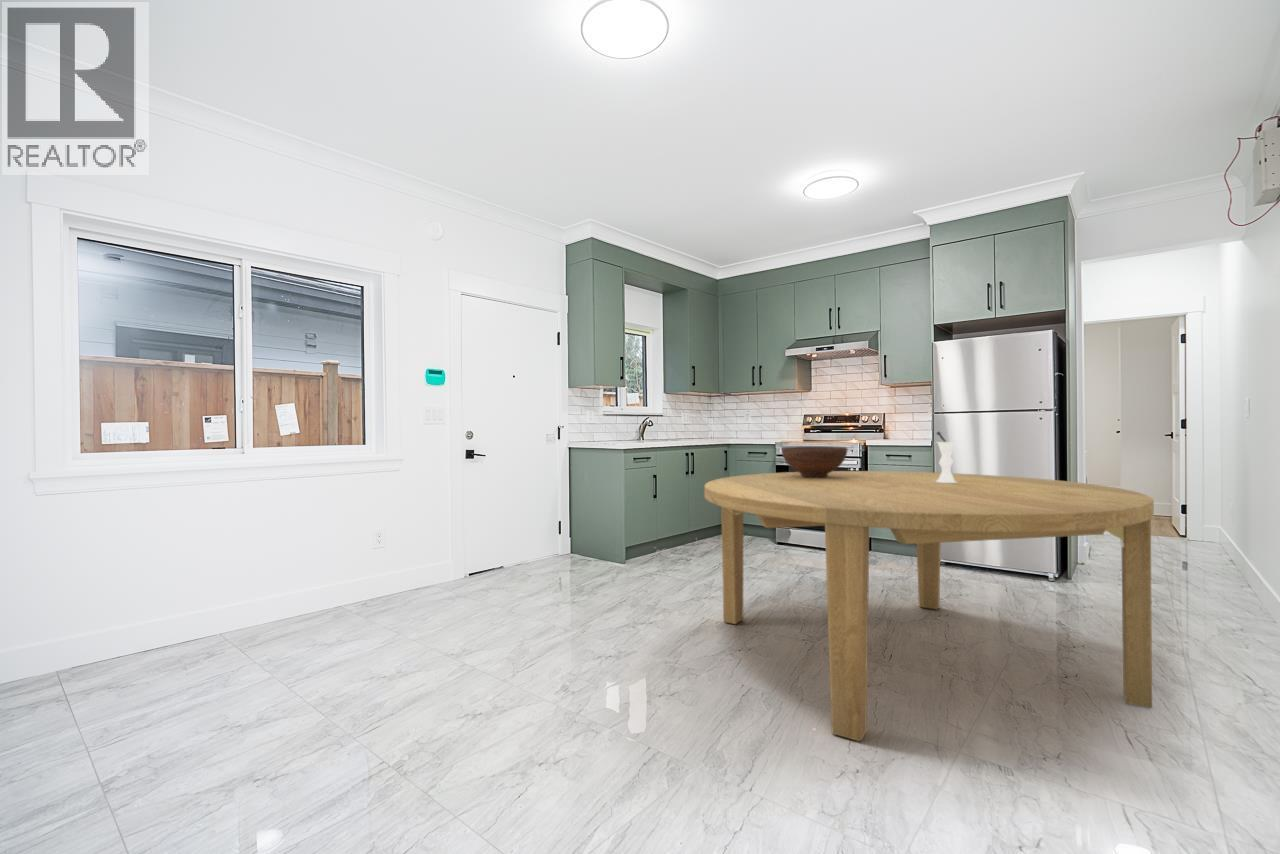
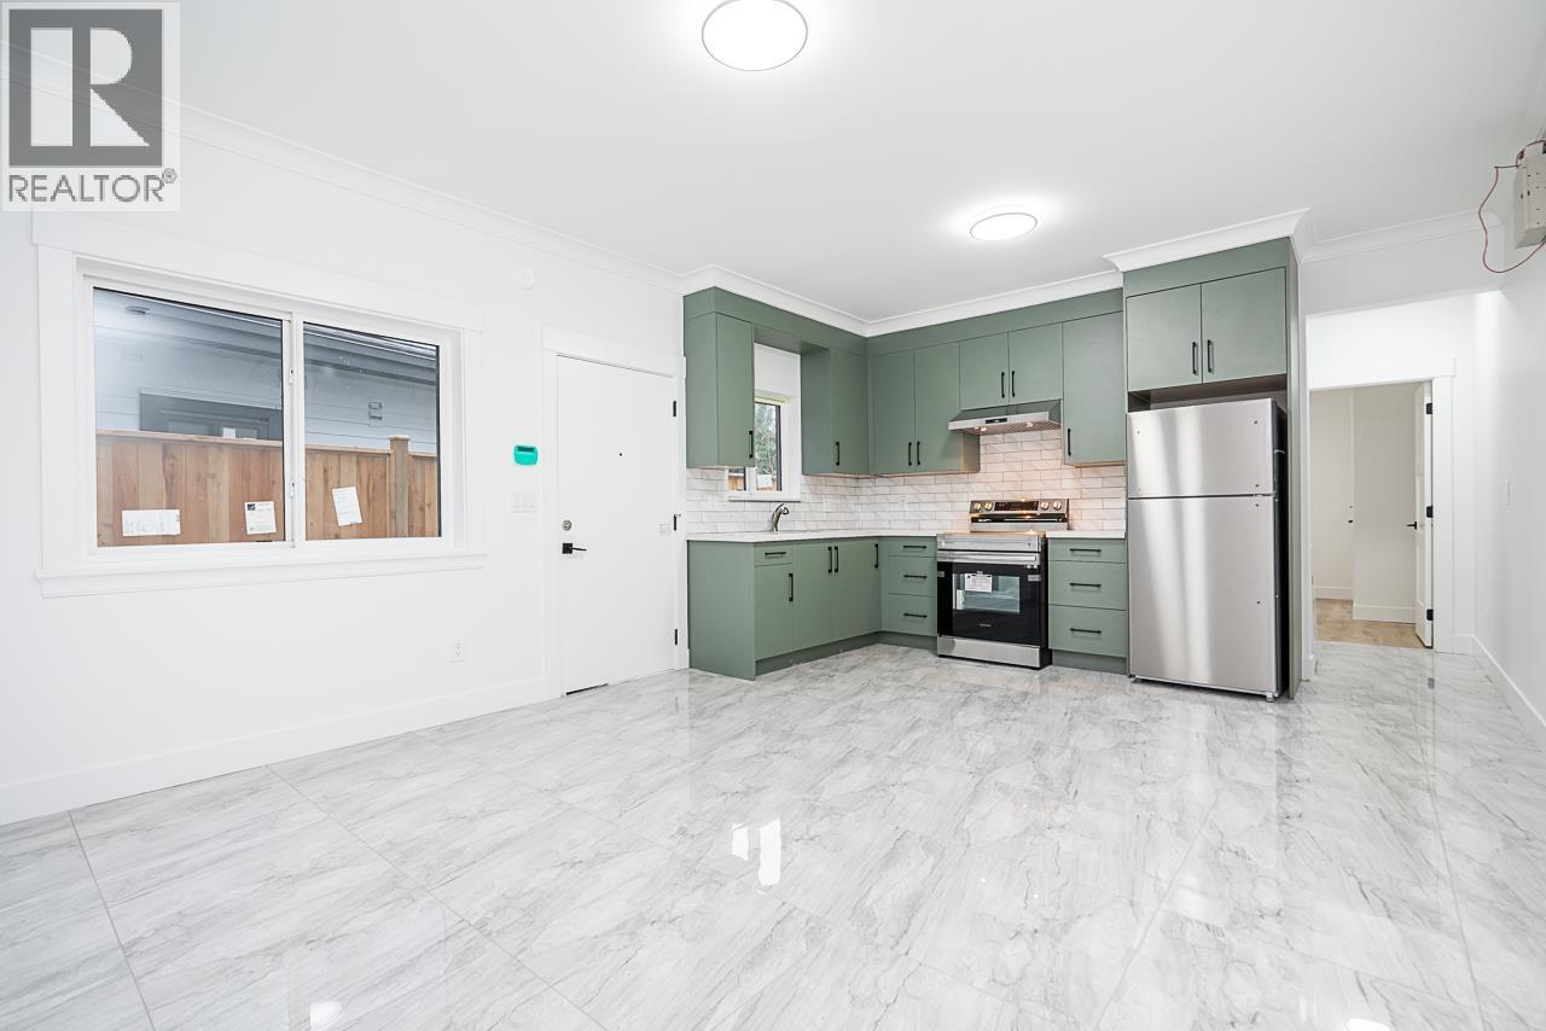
- vase [936,430,958,483]
- dining table [703,470,1155,742]
- fruit bowl [780,445,848,478]
